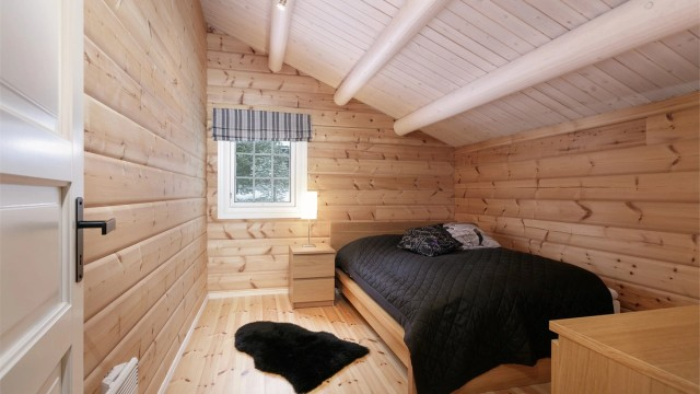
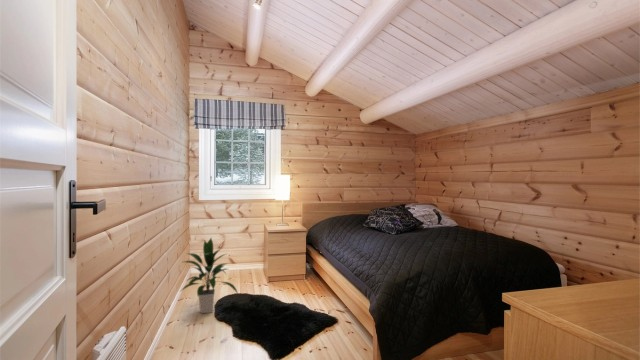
+ indoor plant [180,237,240,314]
